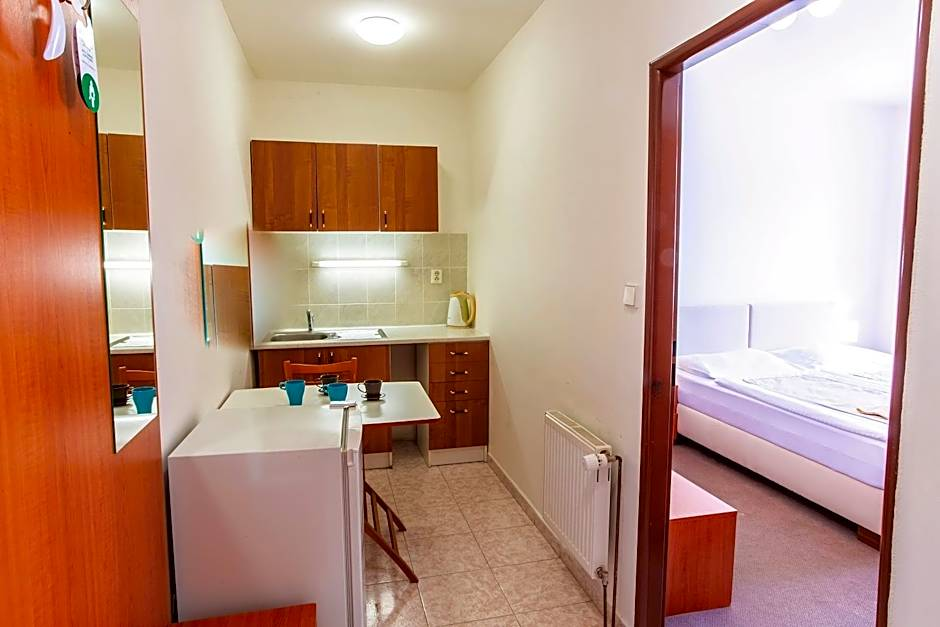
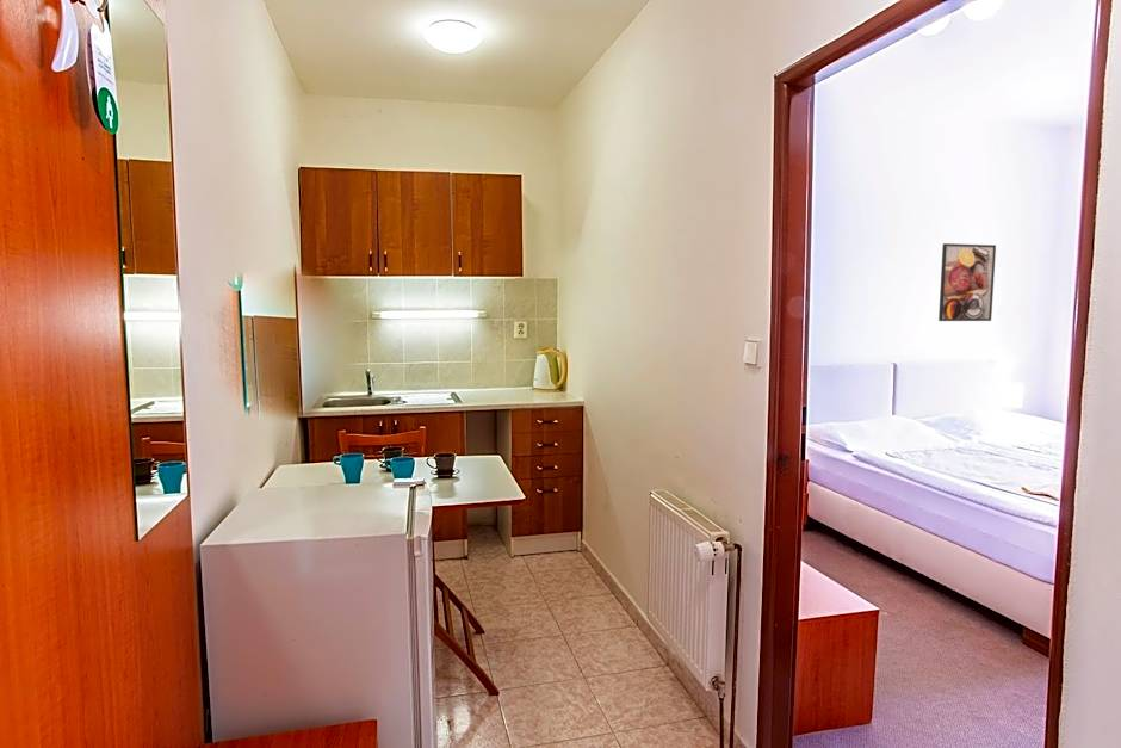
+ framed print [937,242,997,322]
